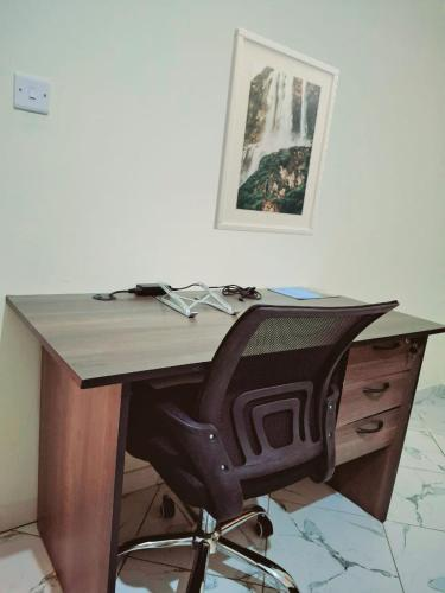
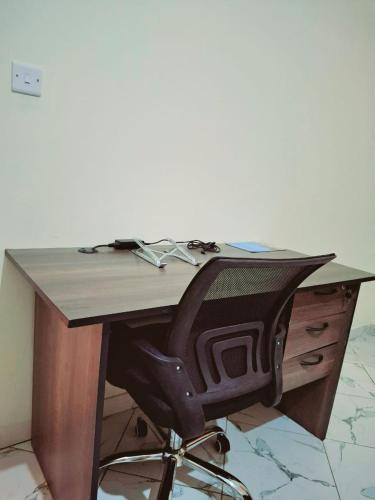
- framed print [212,26,339,236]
